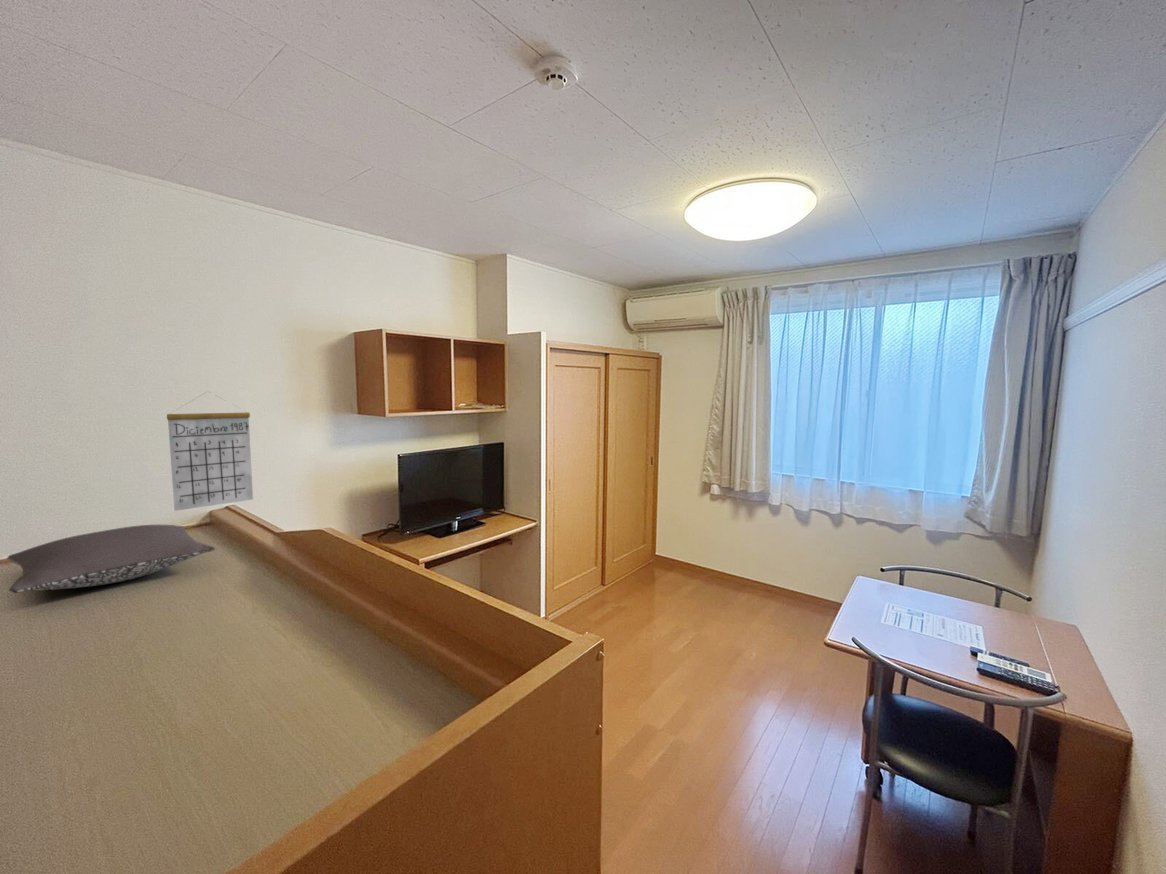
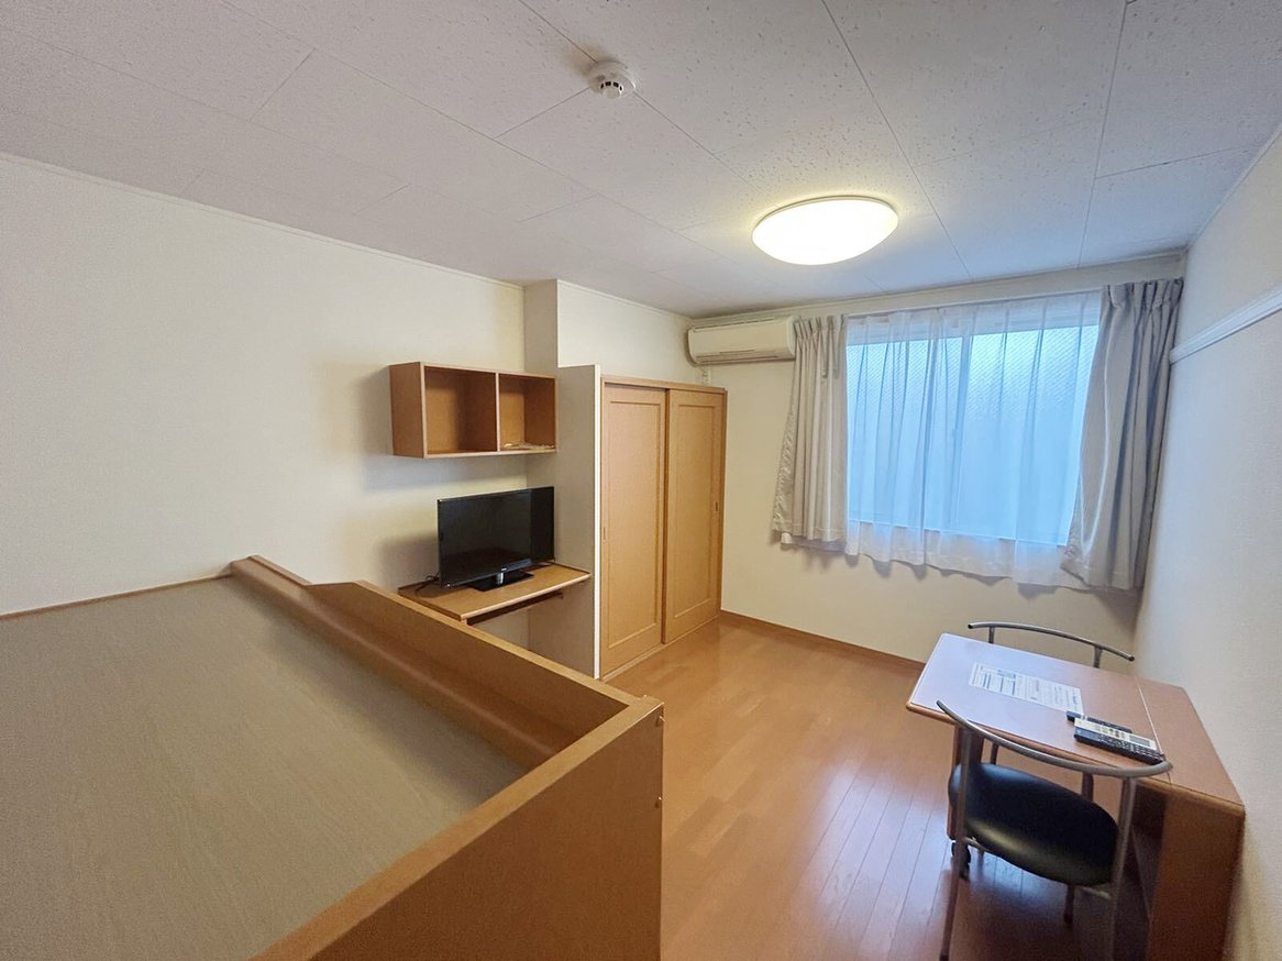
- calendar [166,390,254,512]
- pillow [6,524,216,594]
